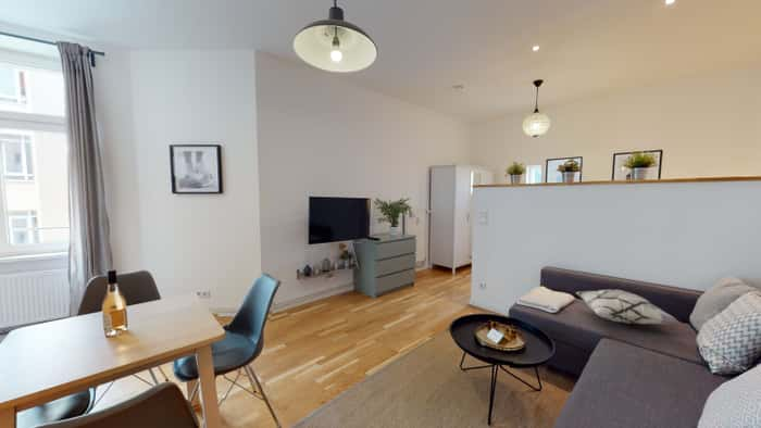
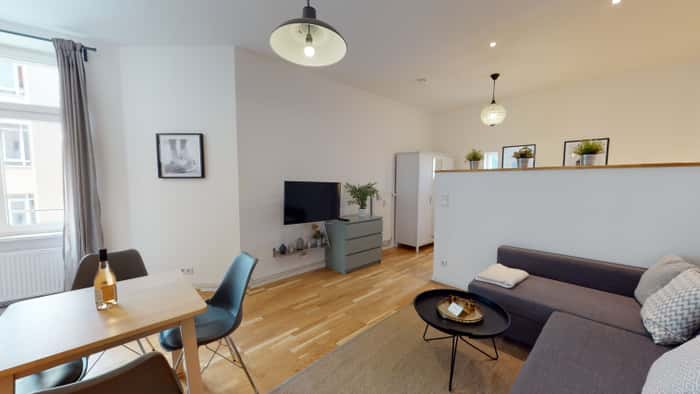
- decorative pillow [575,288,681,326]
